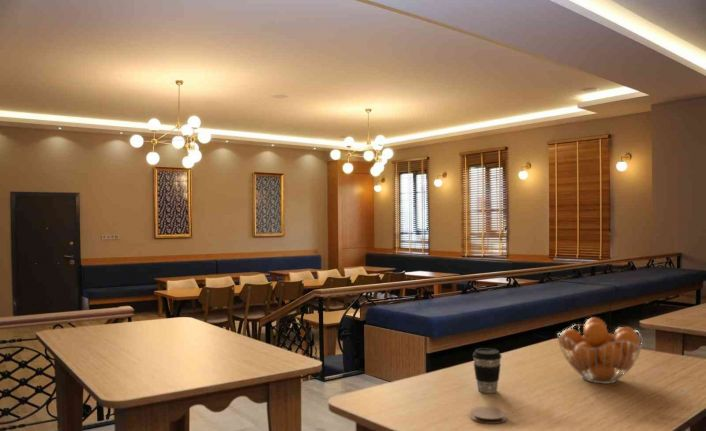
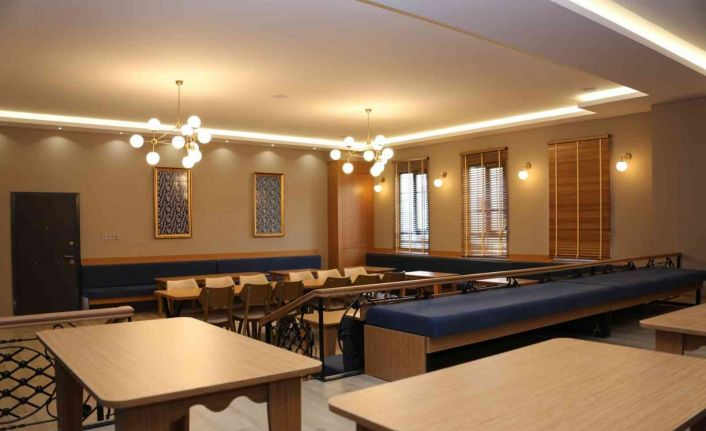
- coaster [470,406,507,425]
- coffee cup [472,347,502,394]
- fruit basket [556,317,644,385]
